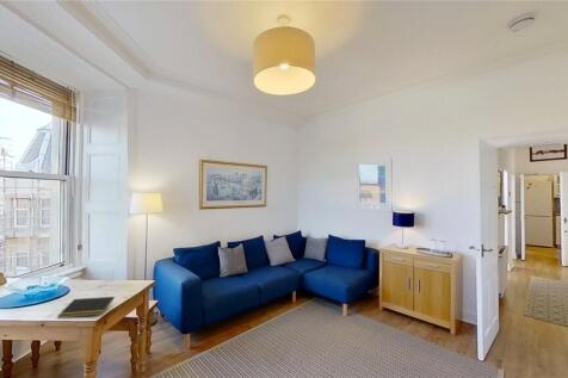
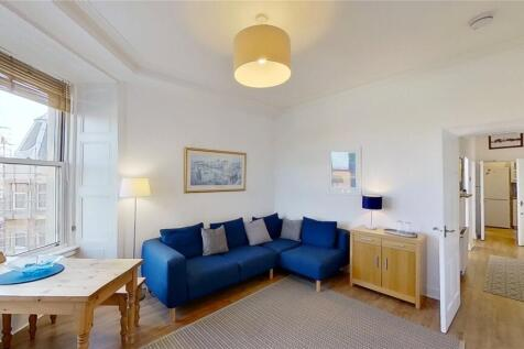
- notepad [57,296,116,318]
